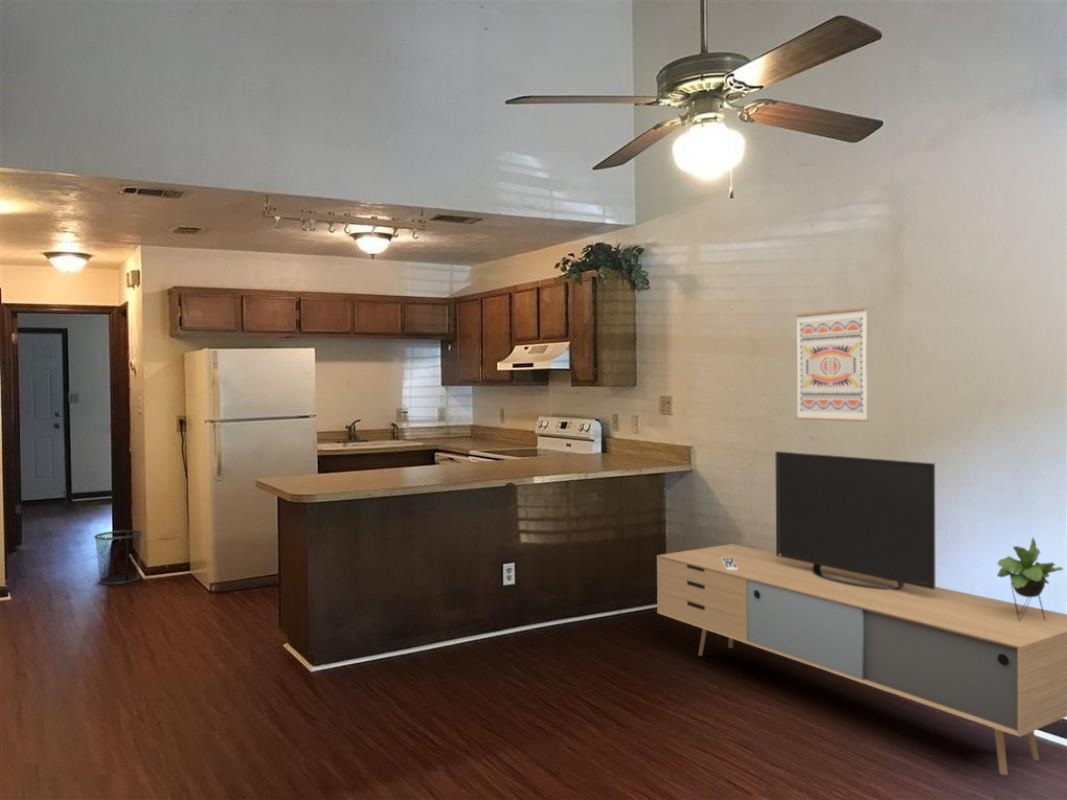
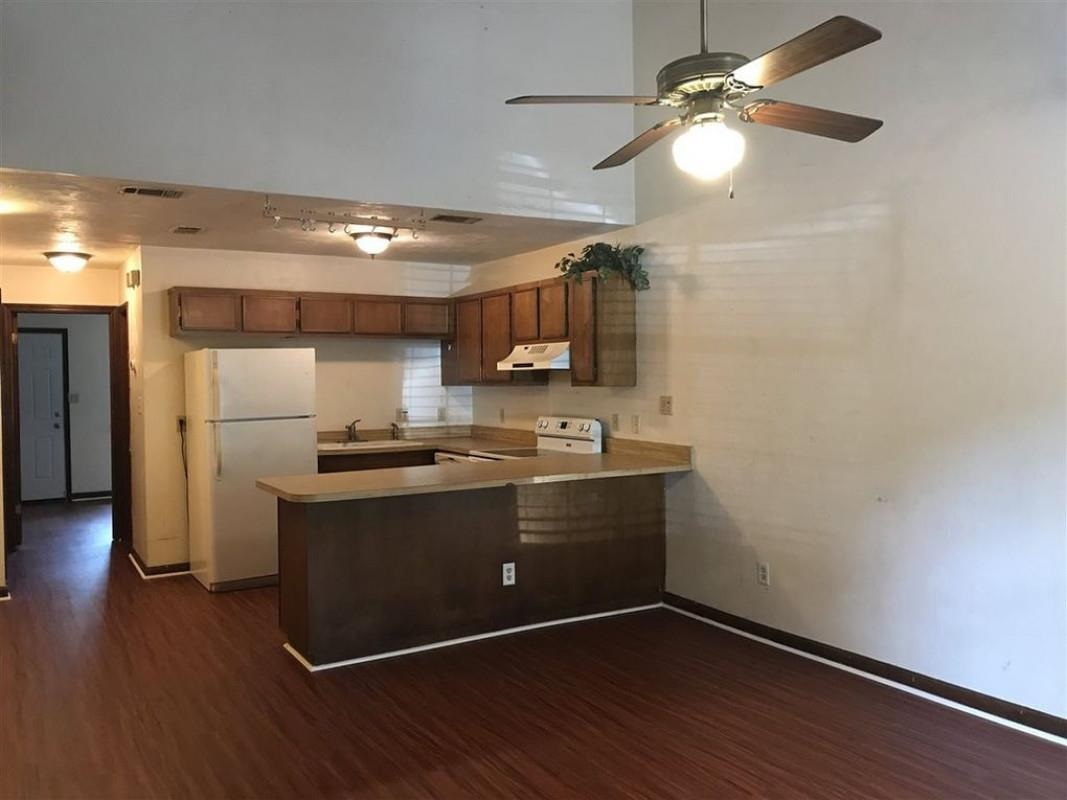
- waste bin [93,529,144,586]
- media console [656,450,1067,776]
- wall art [794,306,870,423]
